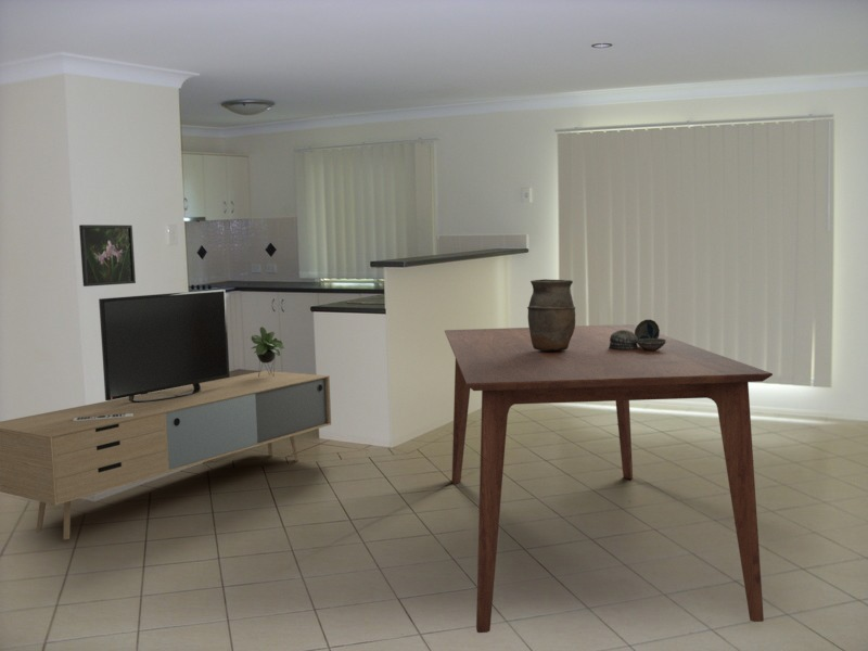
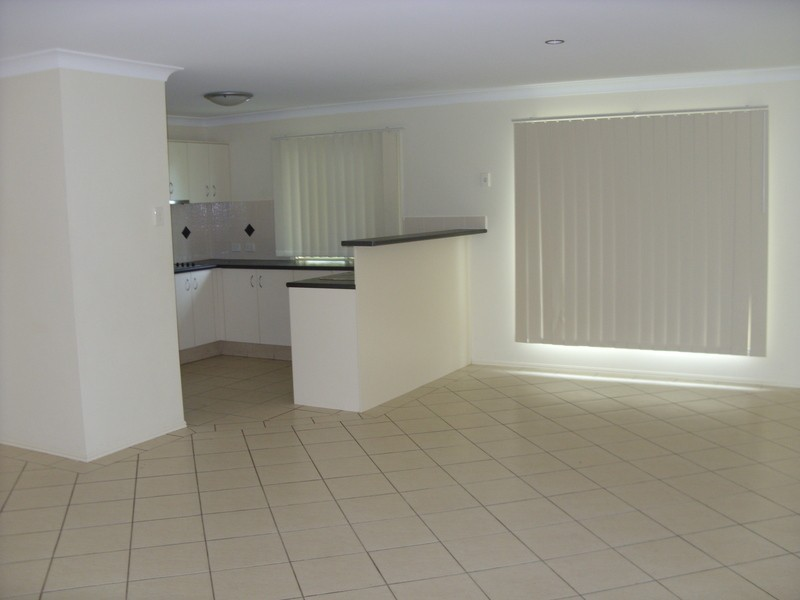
- decorative bowl [609,319,666,350]
- vase [526,278,576,352]
- media console [0,289,332,540]
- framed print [78,224,137,288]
- dining table [444,323,774,634]
